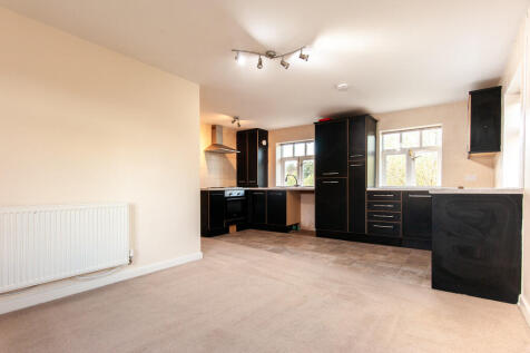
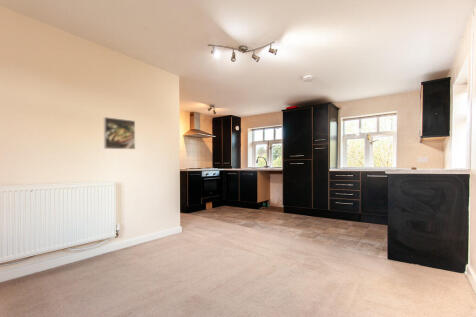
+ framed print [103,116,136,150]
